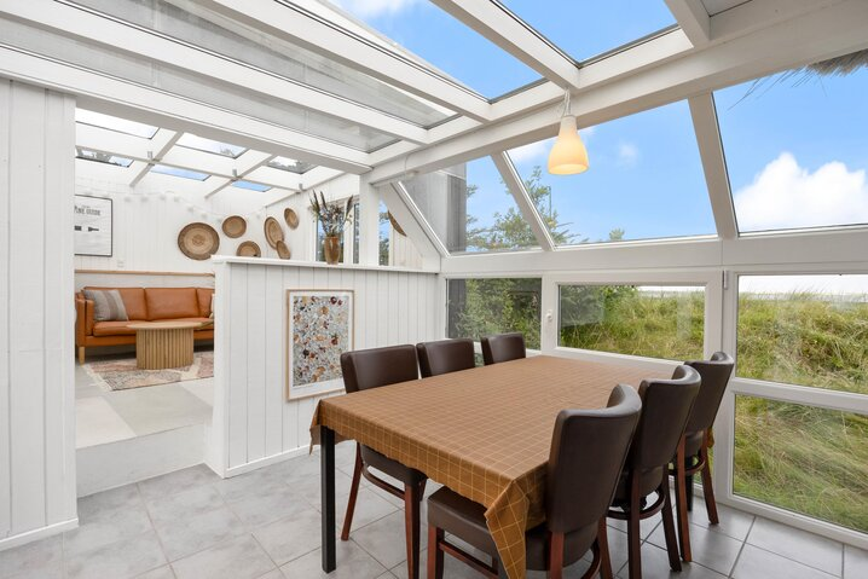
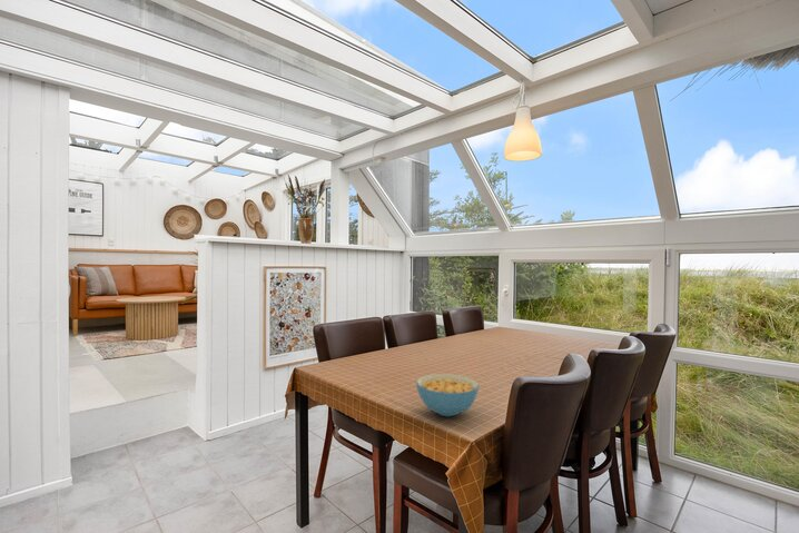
+ cereal bowl [415,373,481,417]
